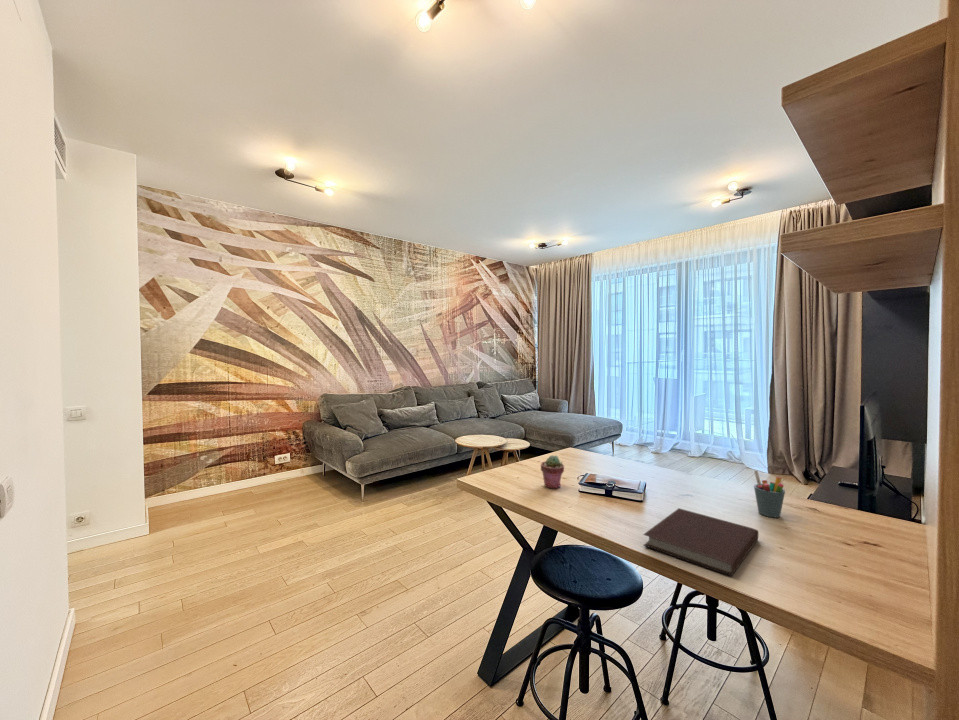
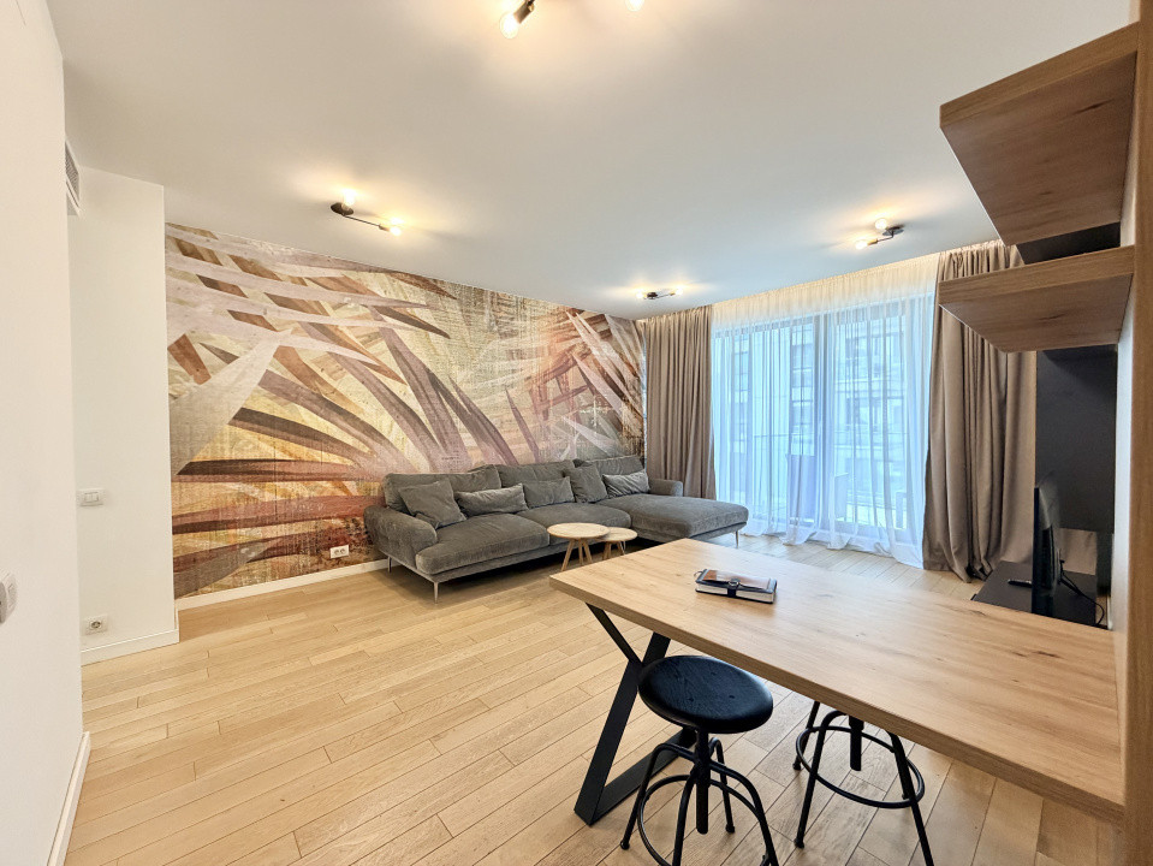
- potted succulent [540,455,565,489]
- notebook [642,507,759,577]
- pen holder [753,469,786,518]
